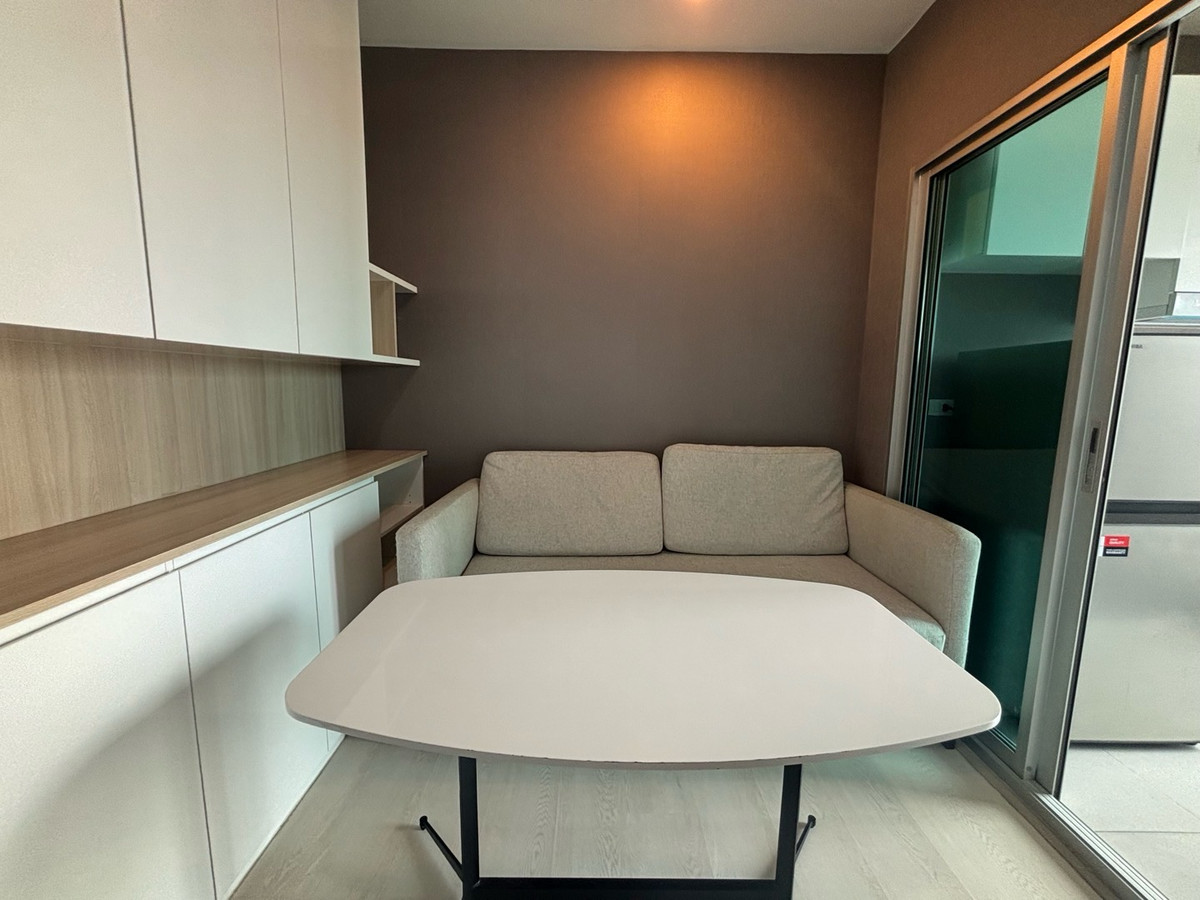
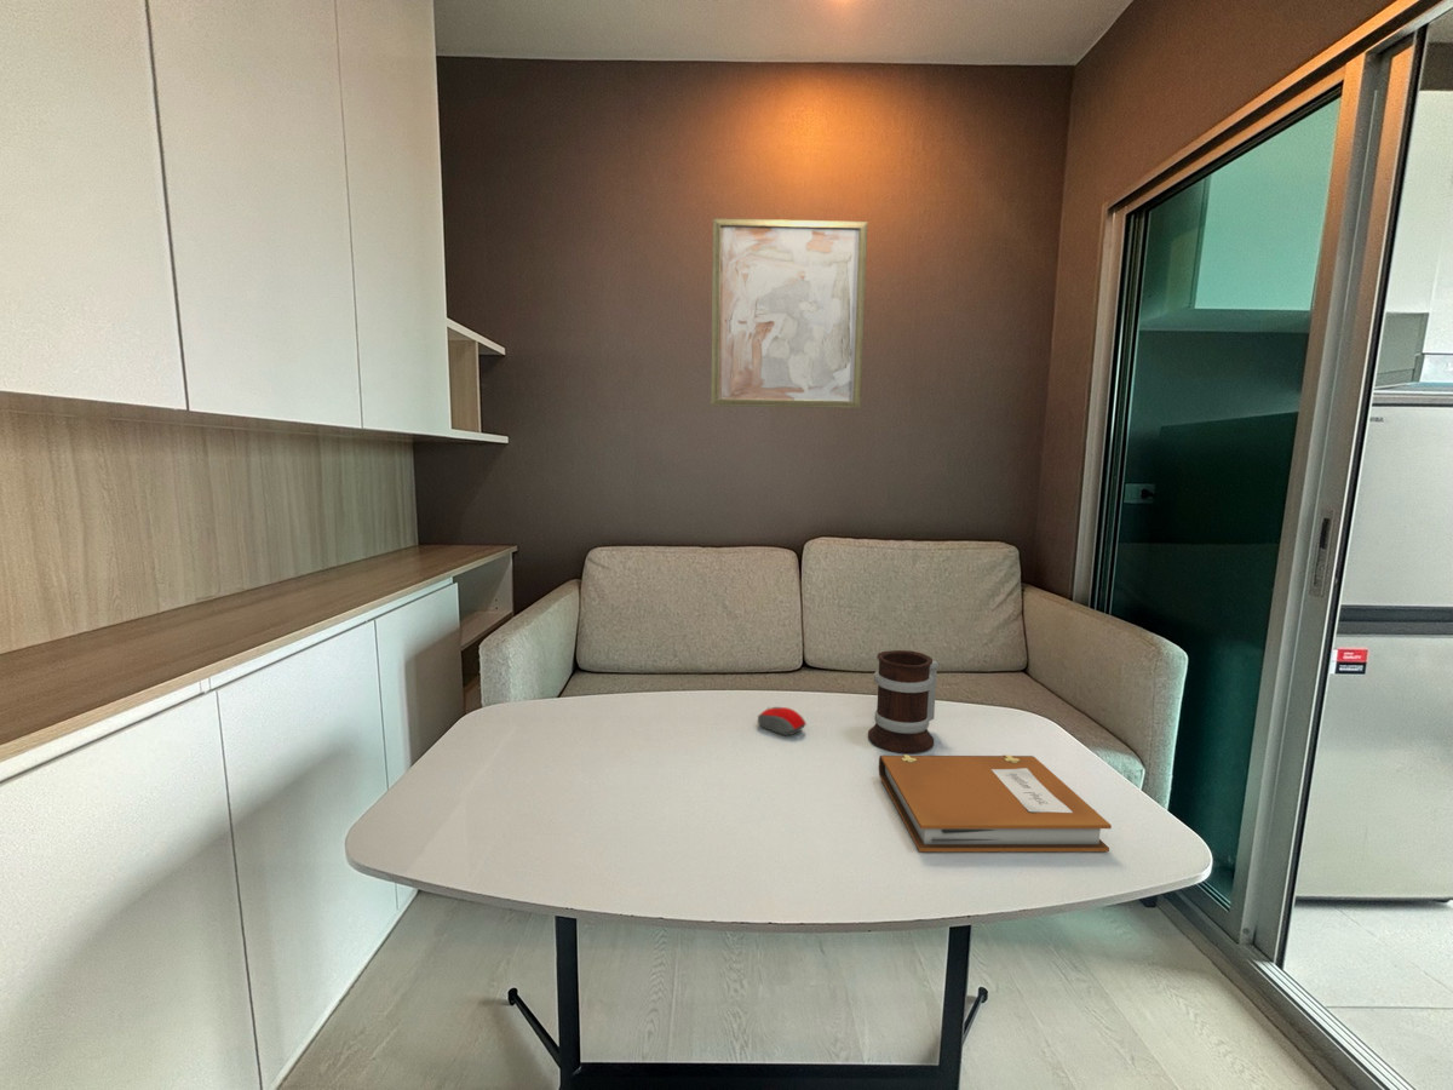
+ notebook [878,753,1113,853]
+ computer mouse [757,706,808,736]
+ wall art [710,217,869,409]
+ mug [867,649,940,755]
